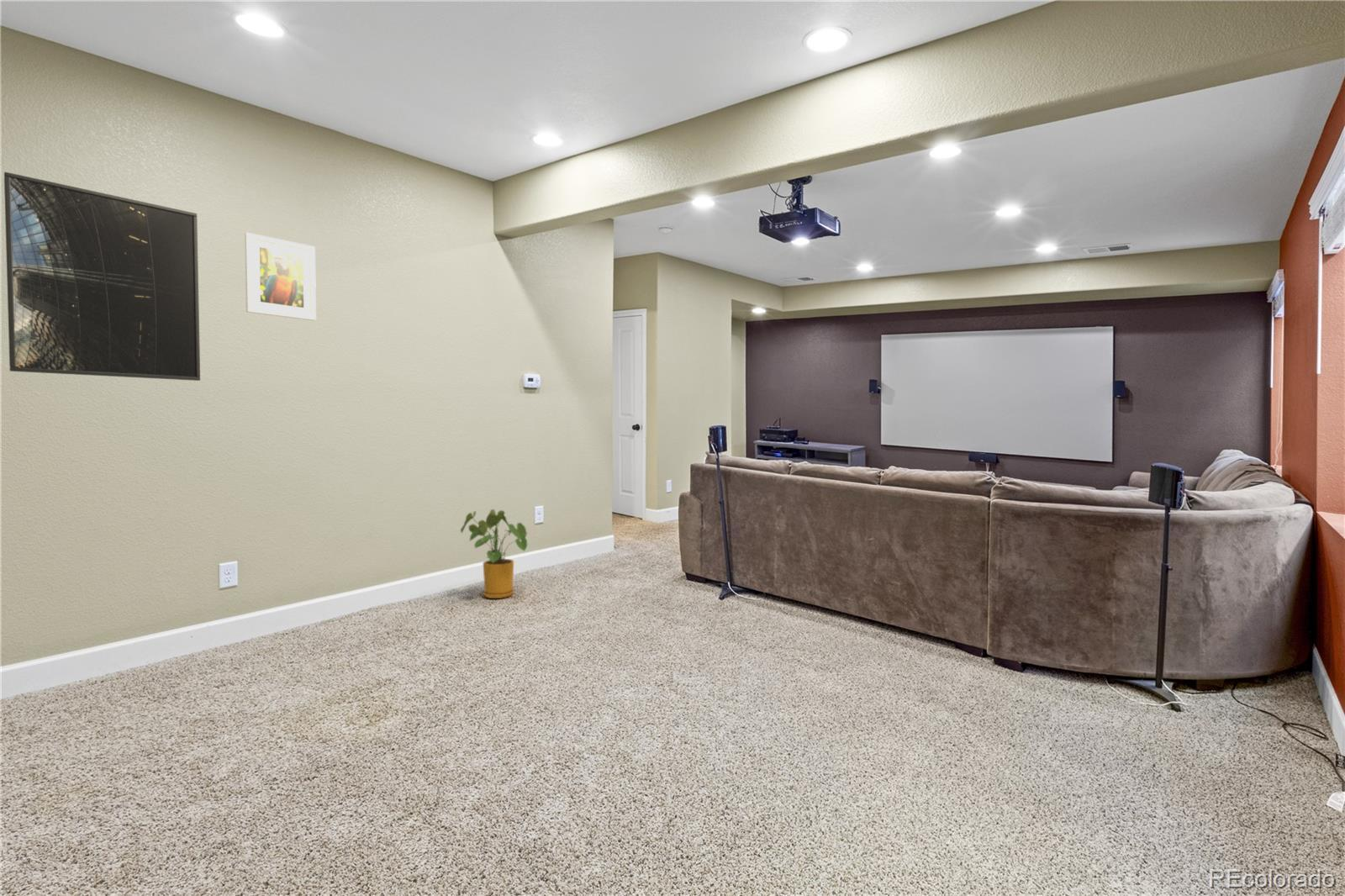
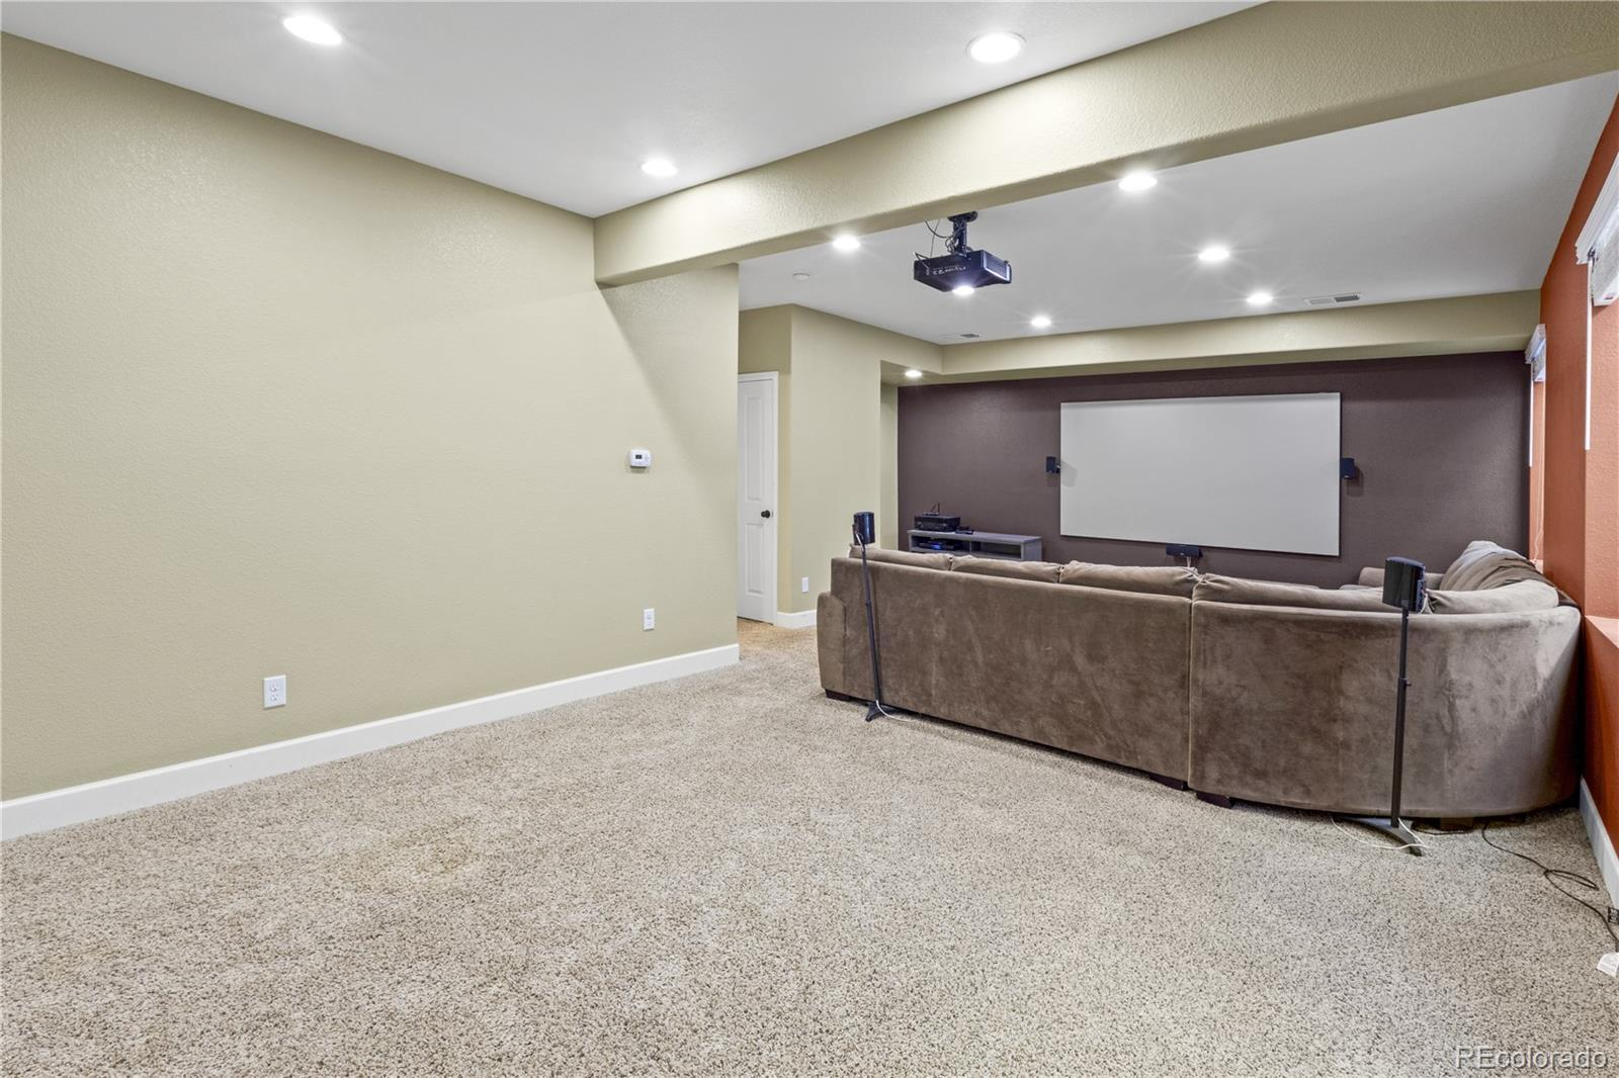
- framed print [244,232,317,321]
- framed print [3,171,201,382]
- house plant [460,509,529,599]
